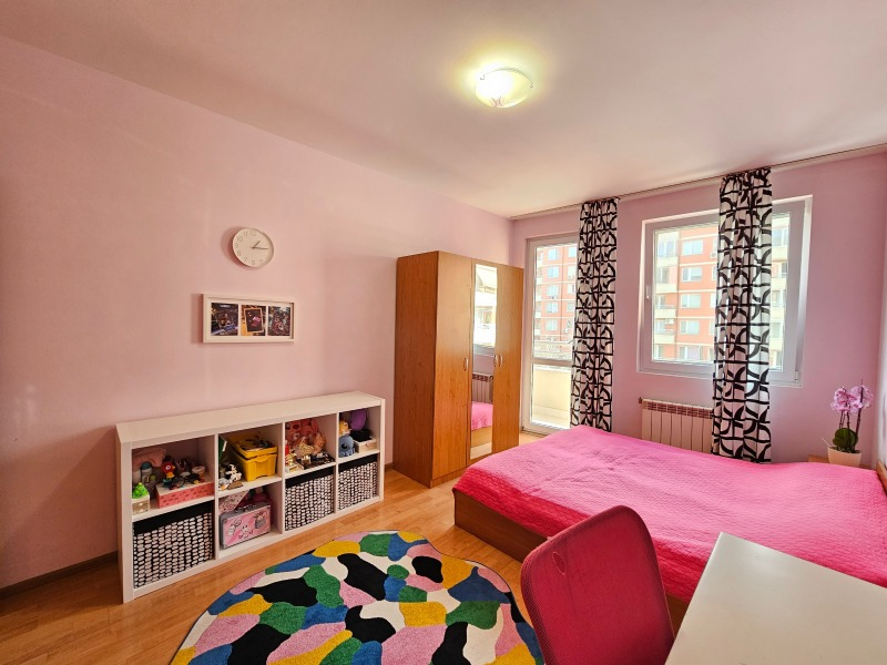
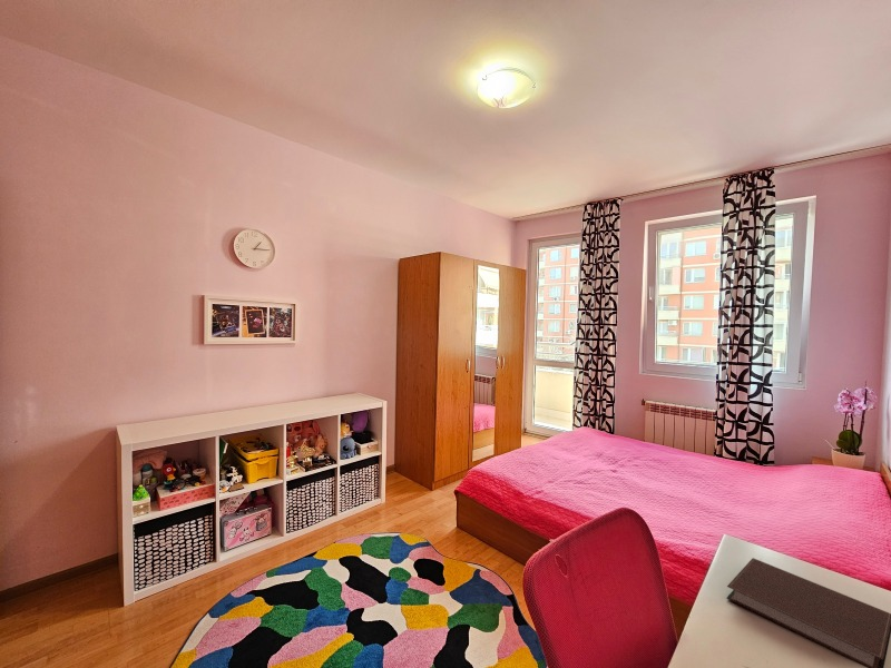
+ notebook [726,557,891,668]
